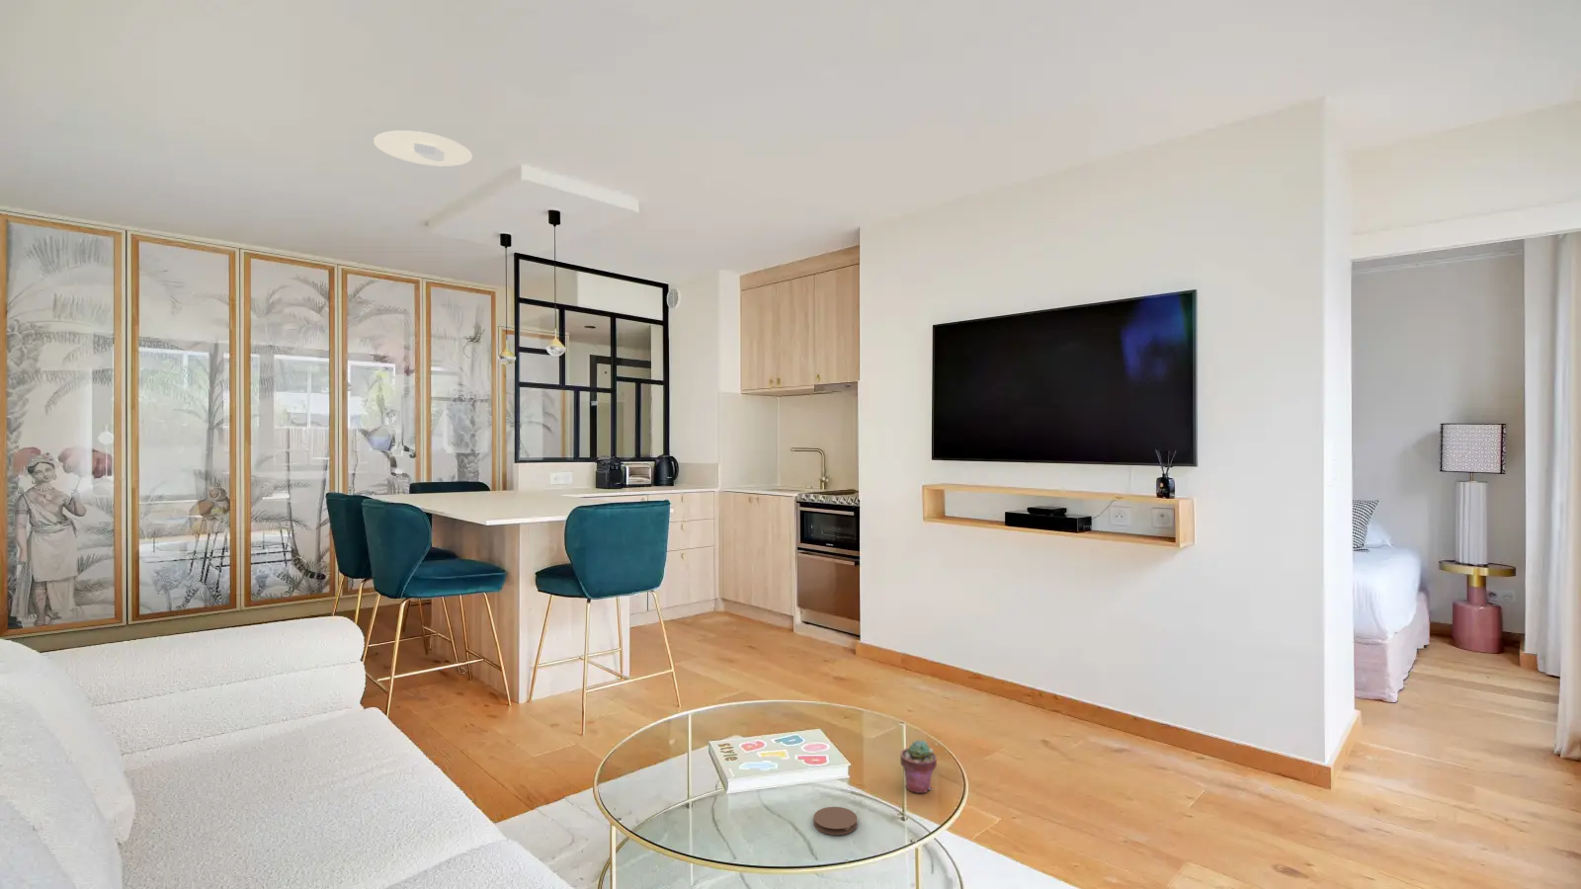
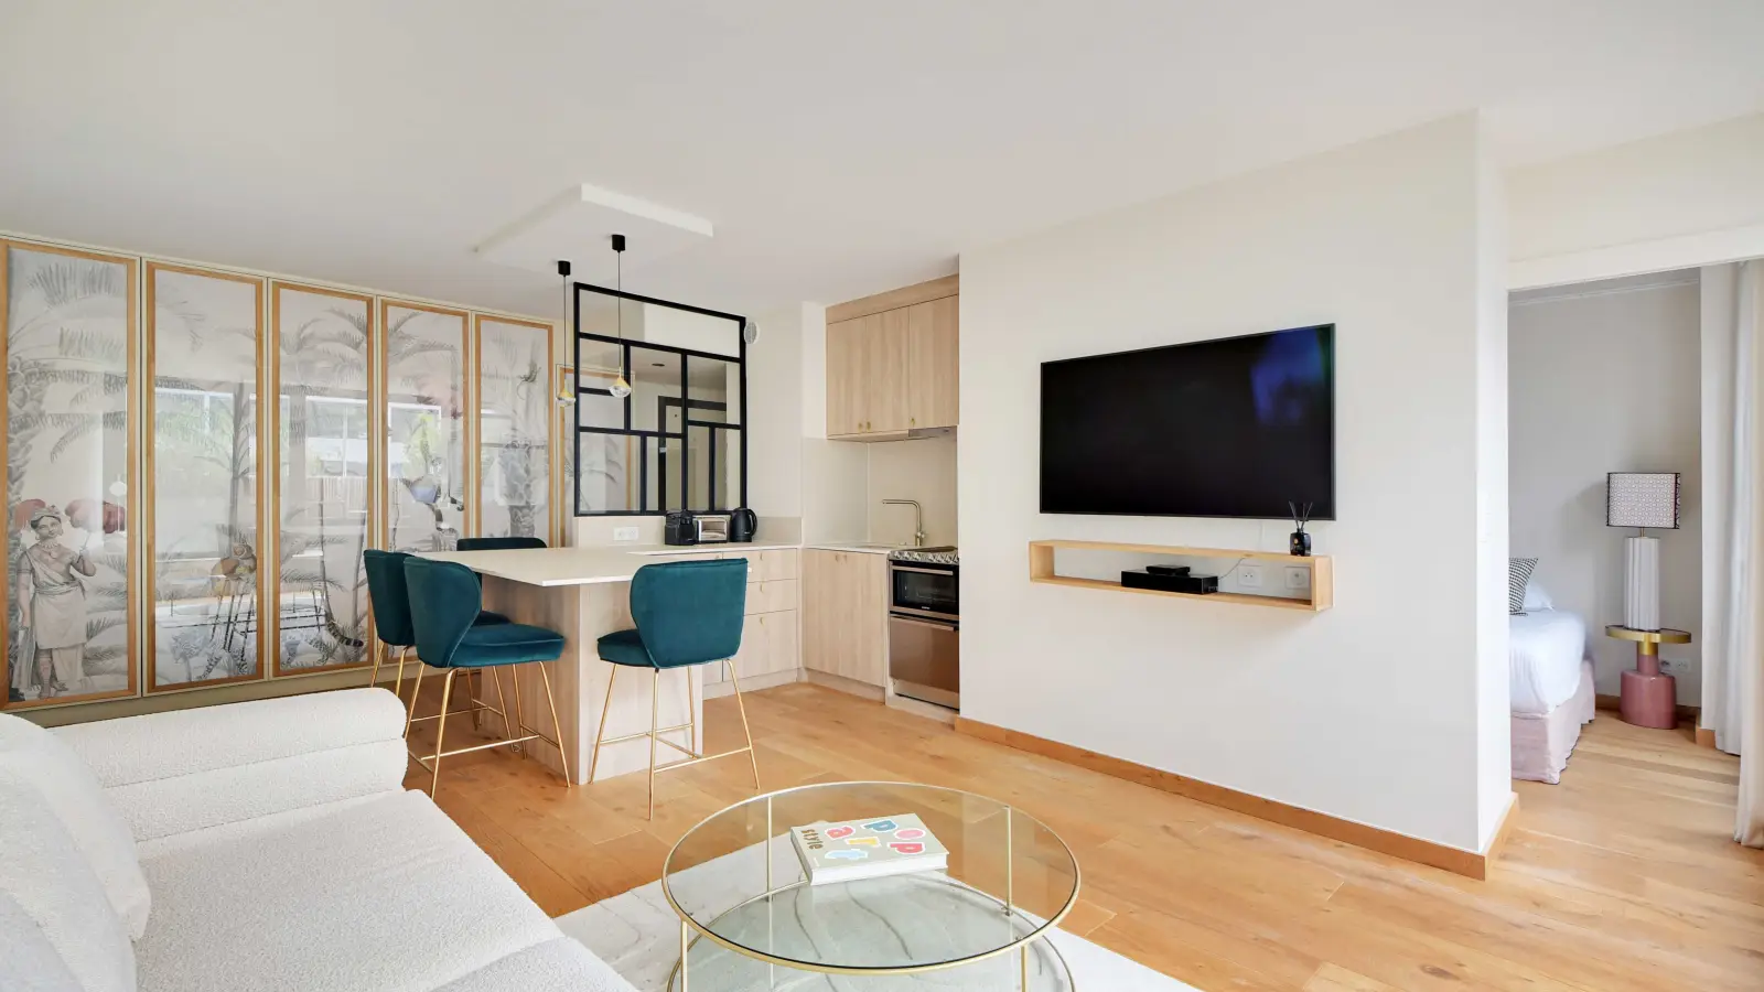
- potted succulent [899,739,938,795]
- coaster [813,807,859,836]
- recessed light [372,129,473,168]
